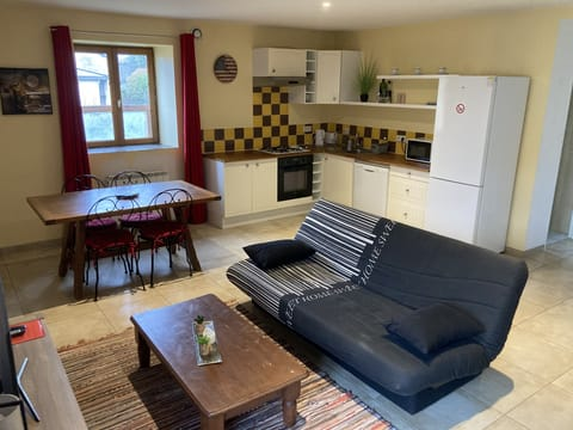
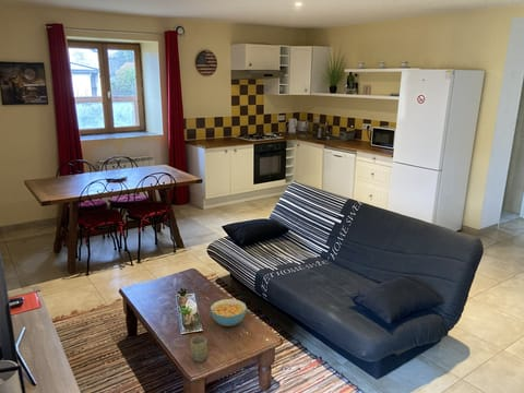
+ cup [189,335,209,362]
+ cereal bowl [210,298,248,327]
